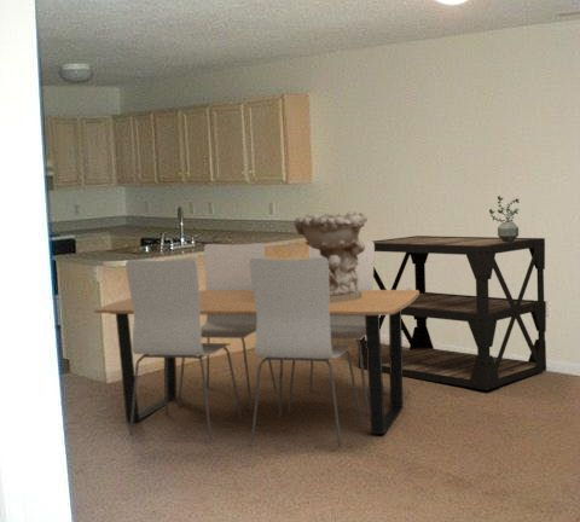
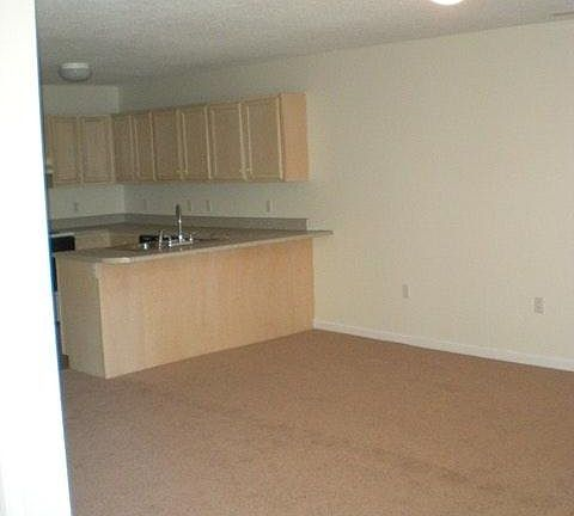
- shelving unit [358,234,547,392]
- dining table [93,239,419,448]
- decorative bowl [294,210,369,303]
- potted plant [488,195,521,242]
